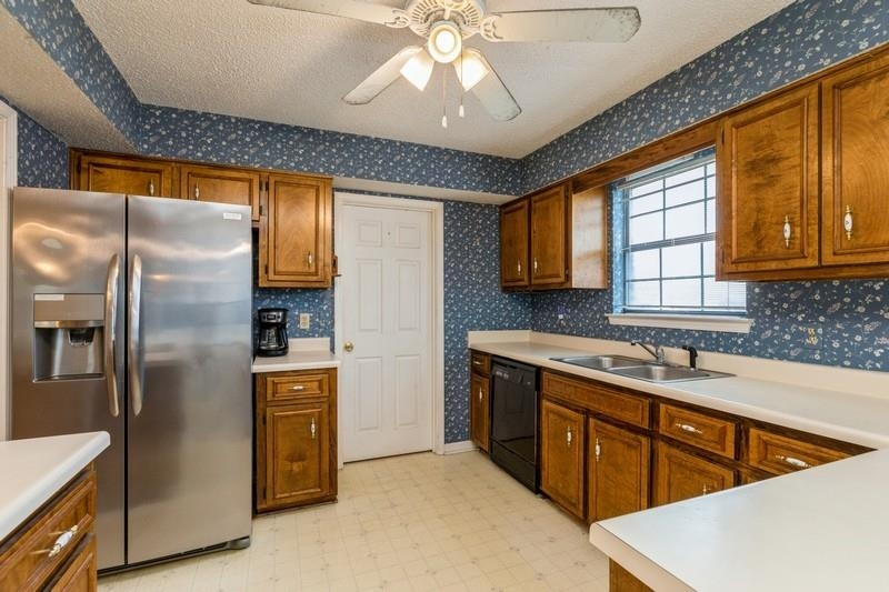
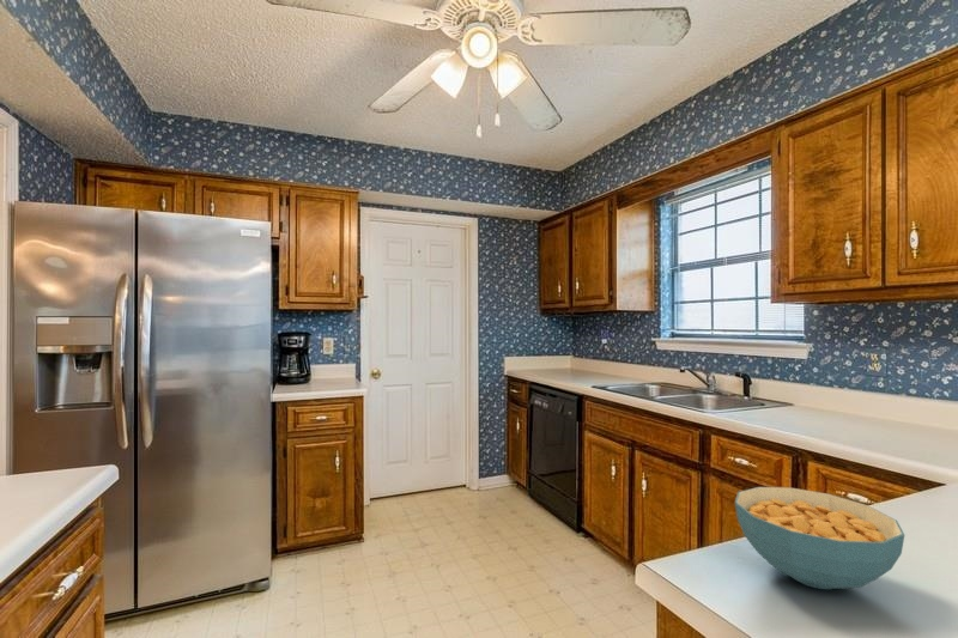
+ cereal bowl [734,486,905,590]
